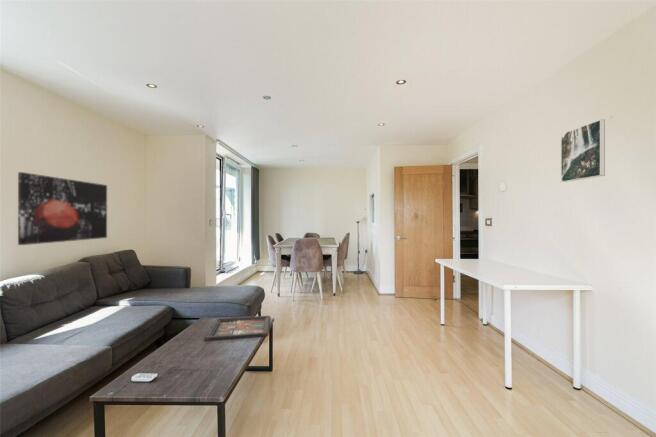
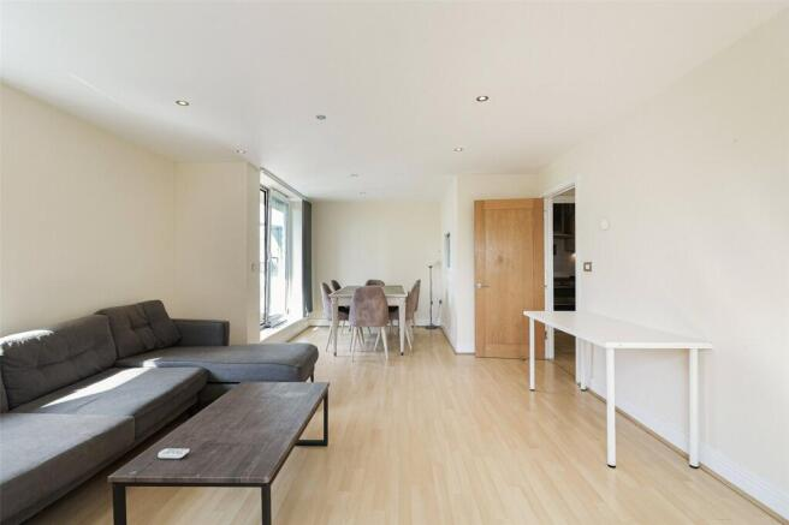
- decorative tray [203,315,272,342]
- wall art [17,171,108,246]
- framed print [560,119,606,183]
